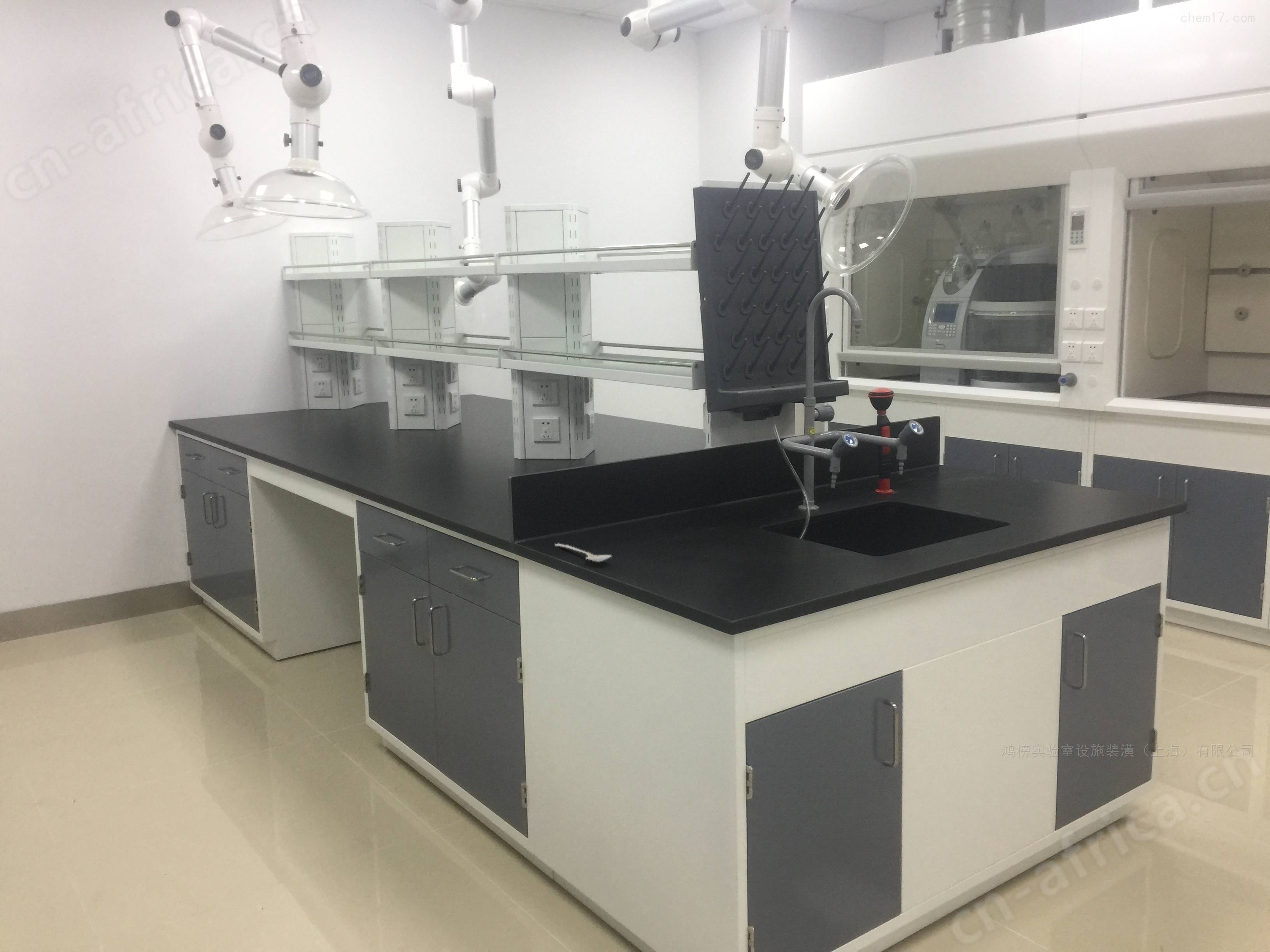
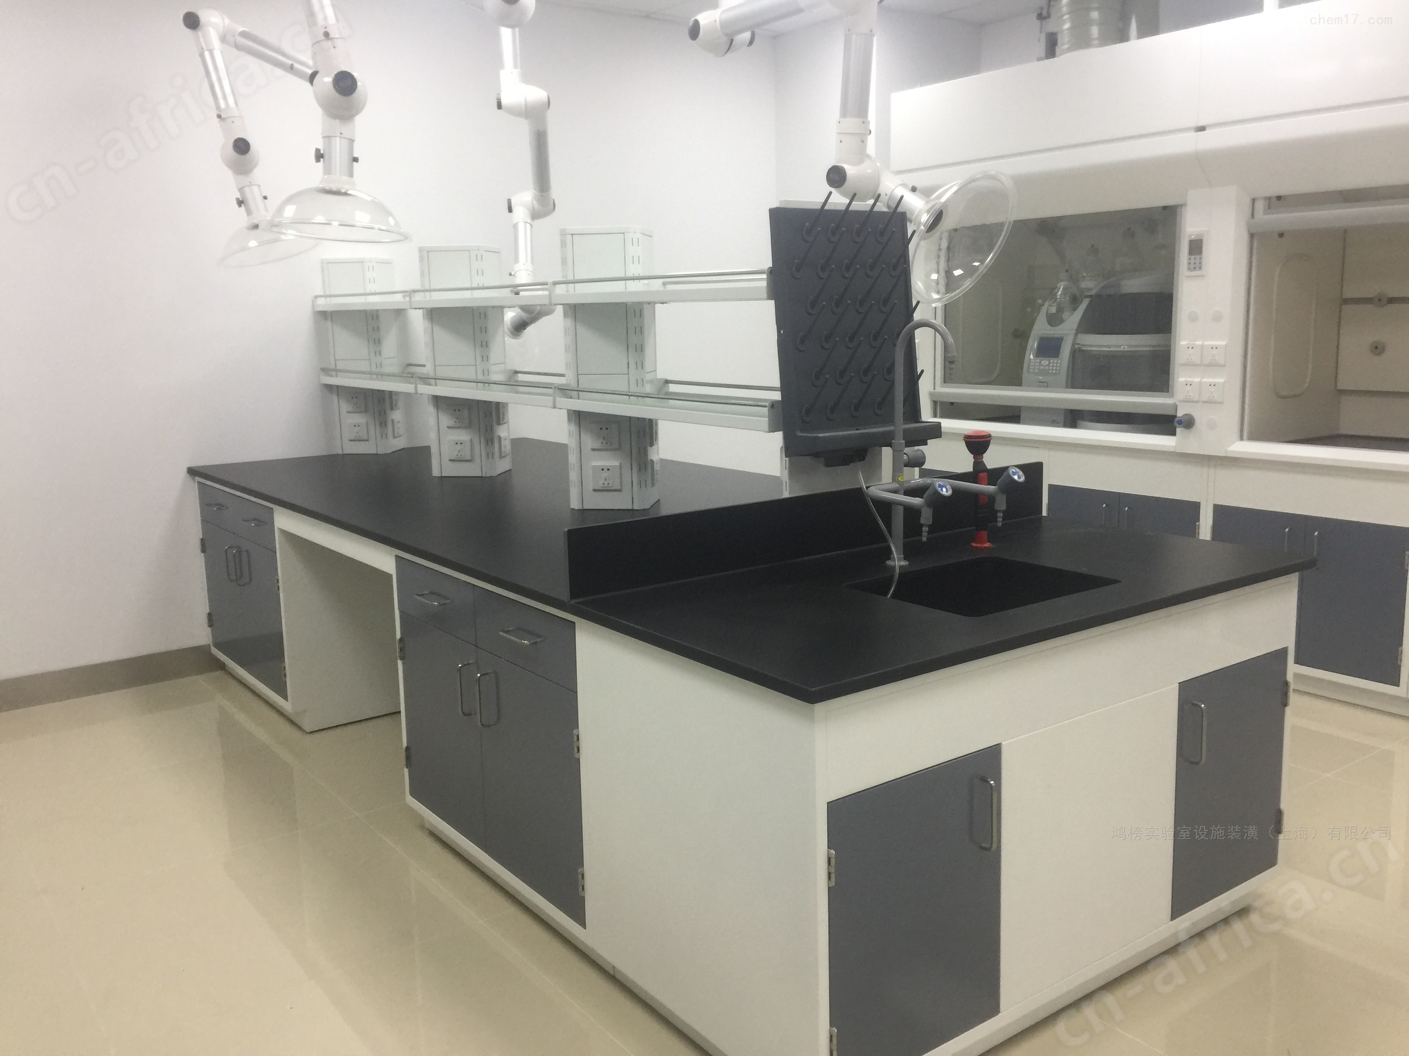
- stirrer [554,543,612,562]
